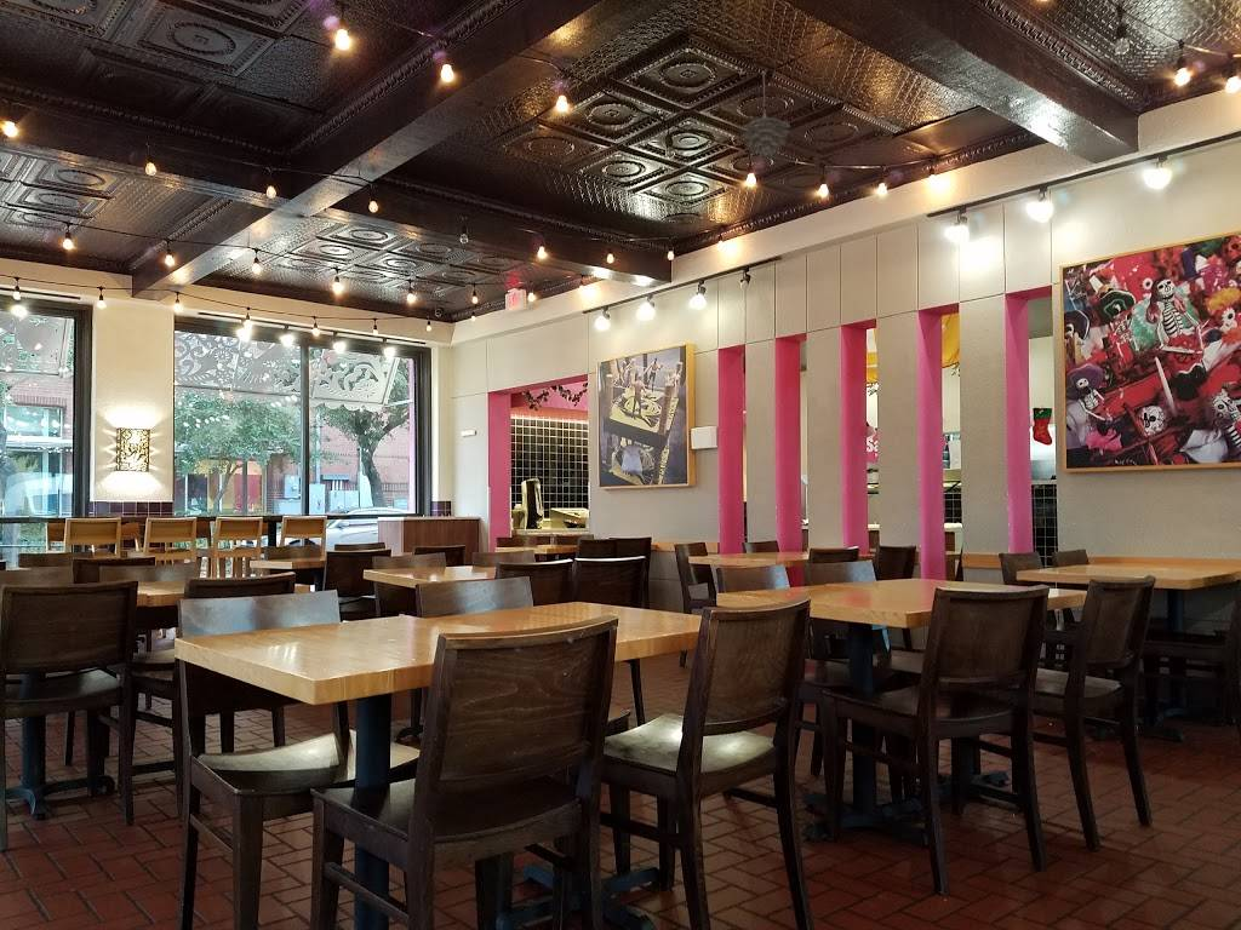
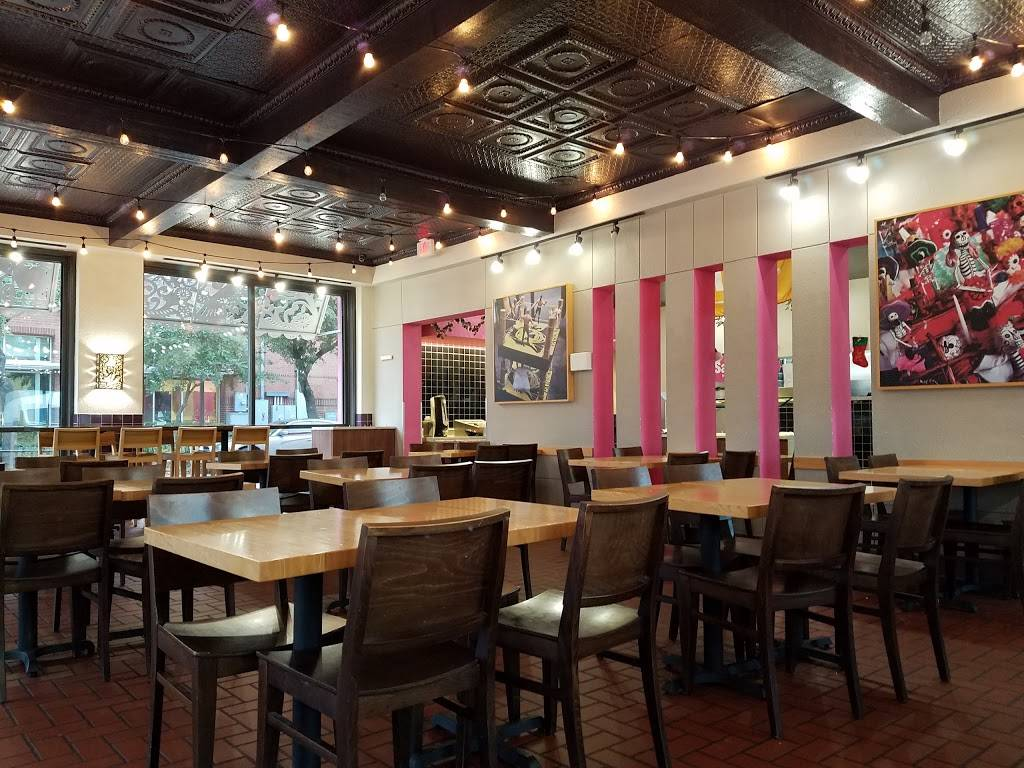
- pendant light [740,70,791,160]
